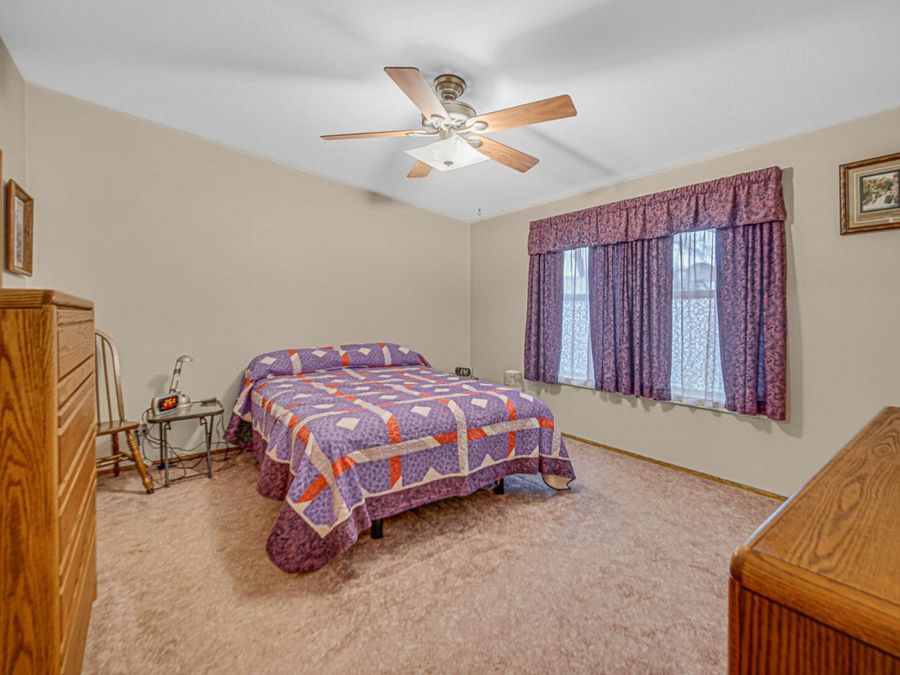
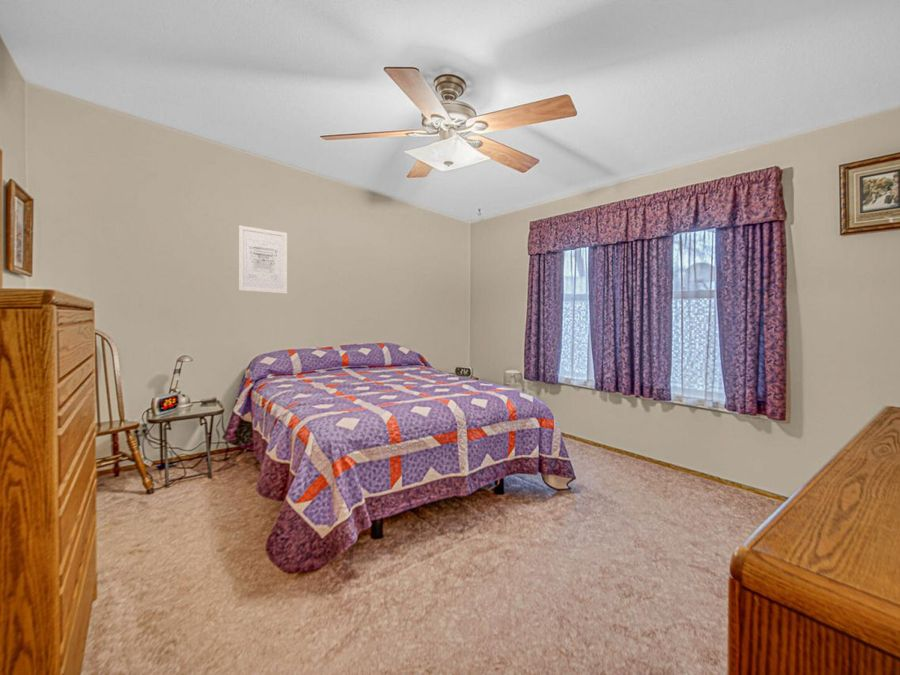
+ wall art [238,225,288,295]
